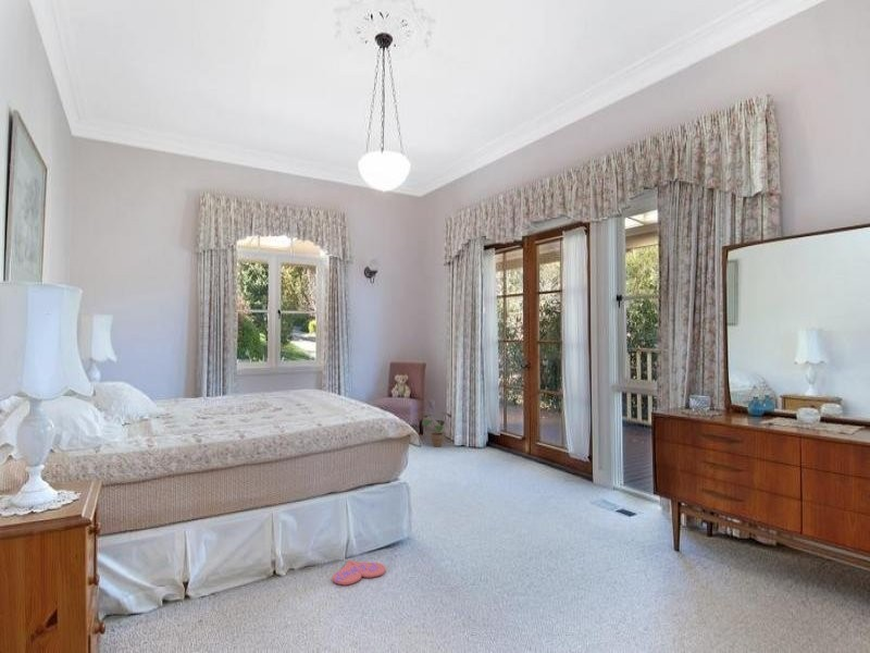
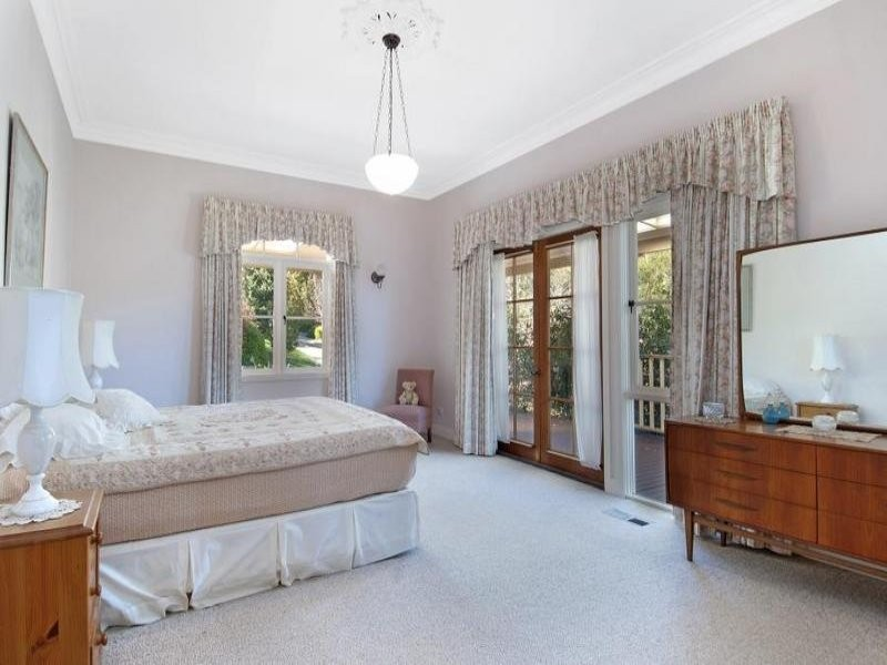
- potted plant [421,411,452,448]
- slippers [332,559,386,587]
